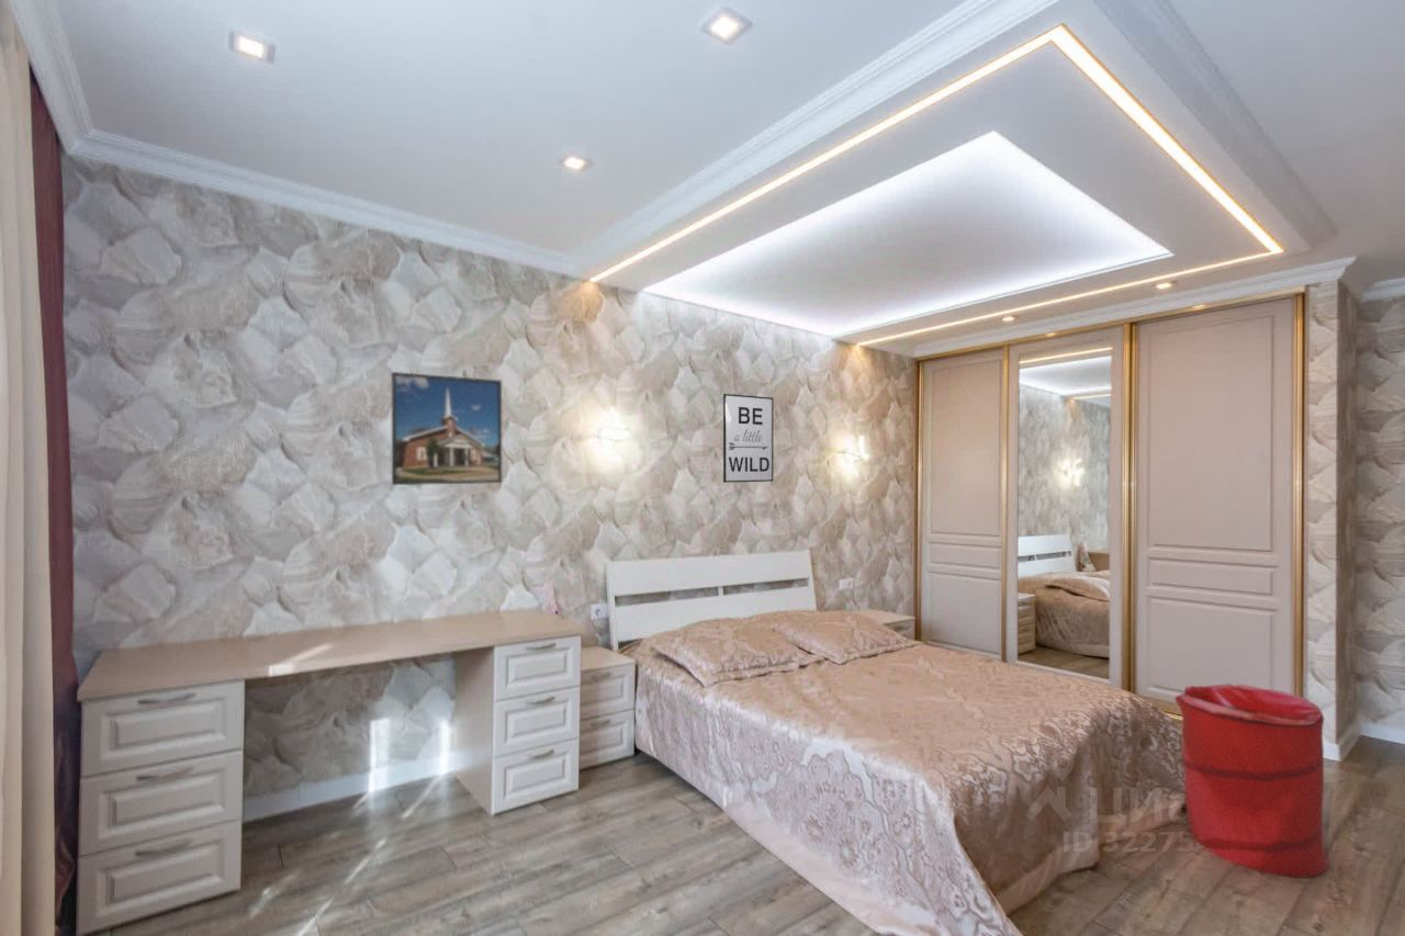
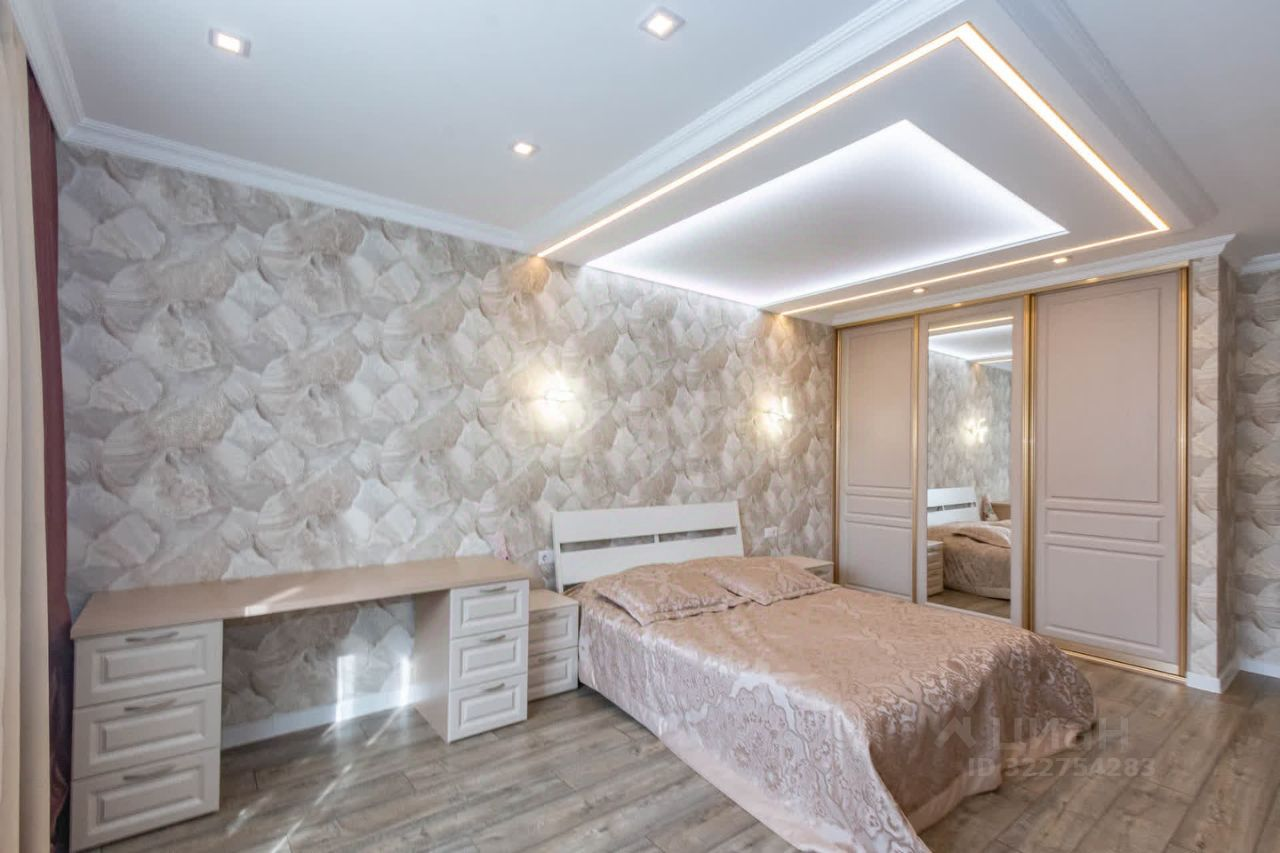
- laundry hamper [1174,683,1329,879]
- wall art [722,393,774,484]
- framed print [391,371,503,486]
